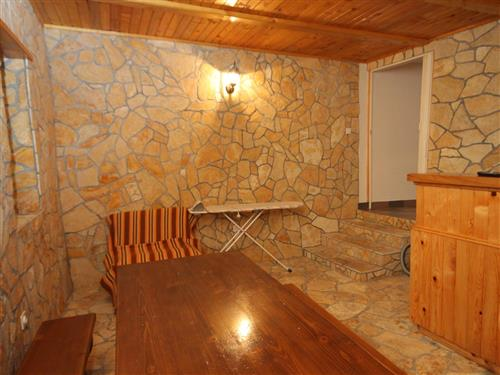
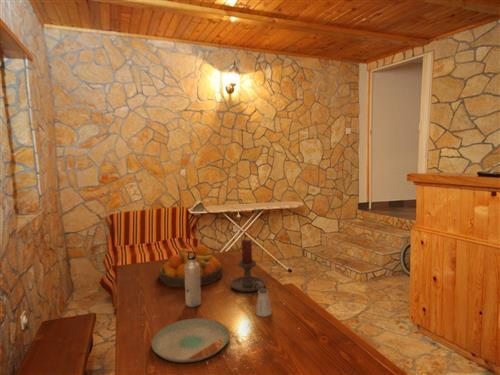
+ saltshaker [254,287,273,317]
+ fruit bowl [159,244,223,288]
+ water bottle [184,250,202,308]
+ plate [151,317,231,363]
+ candle holder [229,238,266,293]
